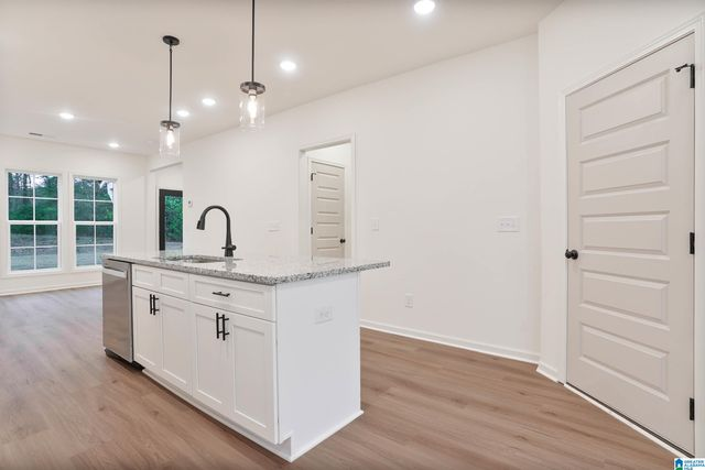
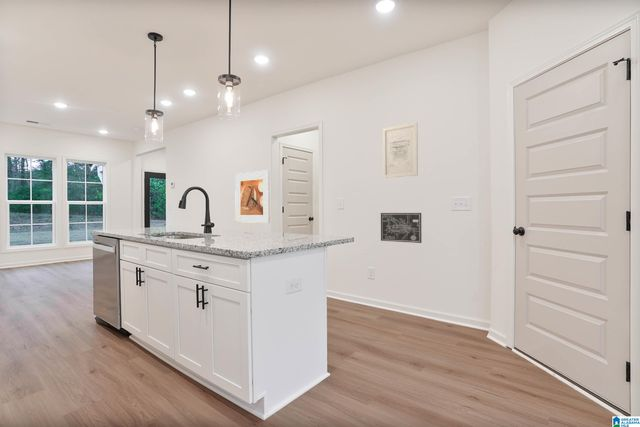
+ wall art [382,122,419,179]
+ wall art [380,212,422,244]
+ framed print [234,169,271,224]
